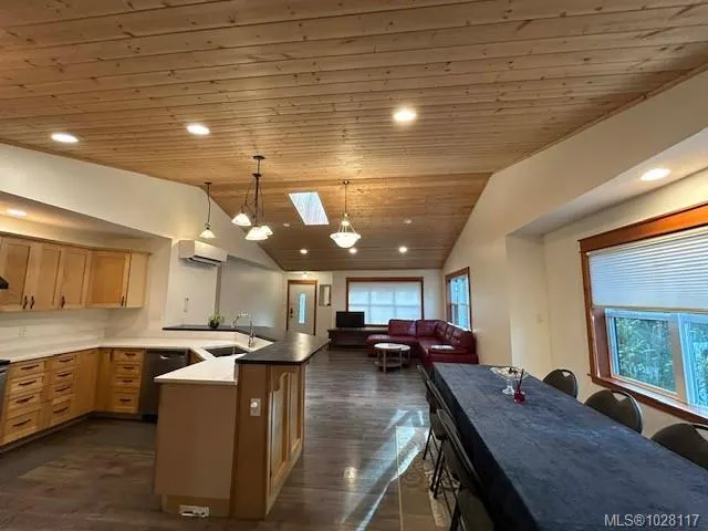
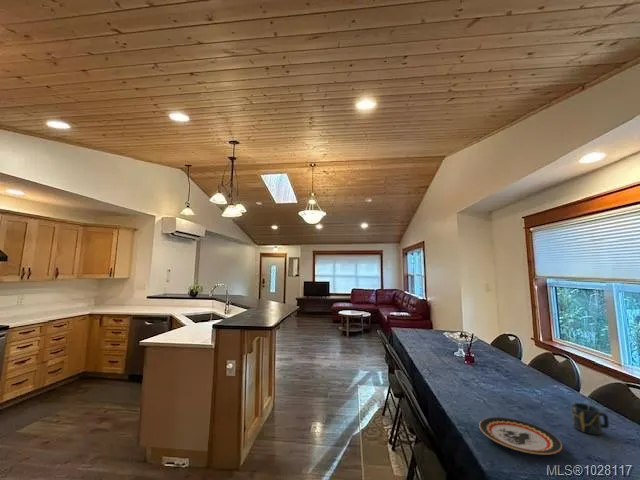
+ plate [478,416,563,456]
+ cup [571,402,610,436]
